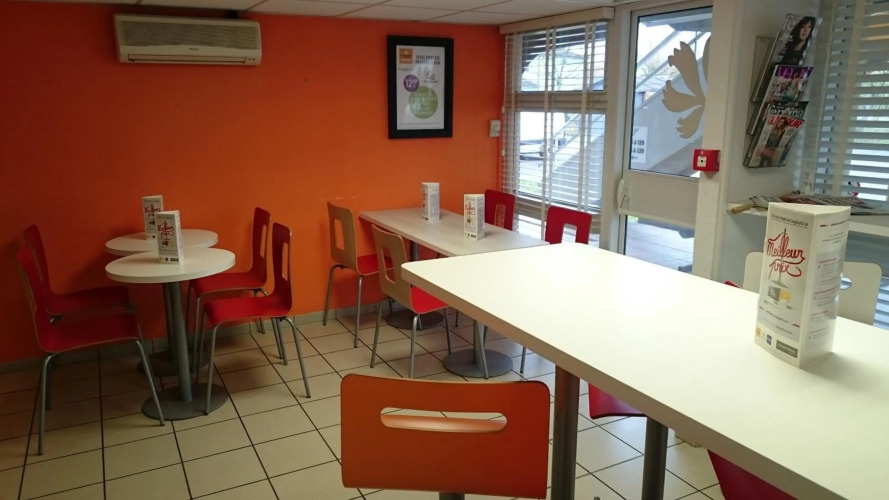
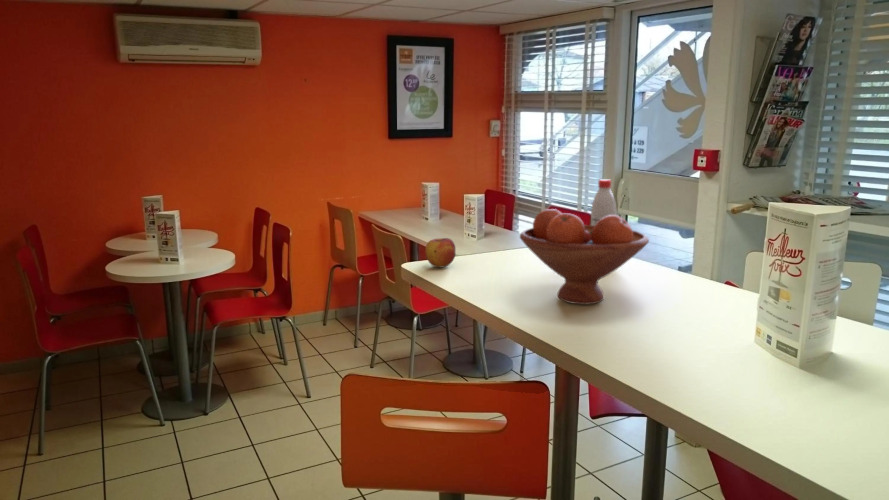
+ apple [424,237,456,268]
+ water bottle [590,178,617,226]
+ fruit bowl [519,208,650,305]
